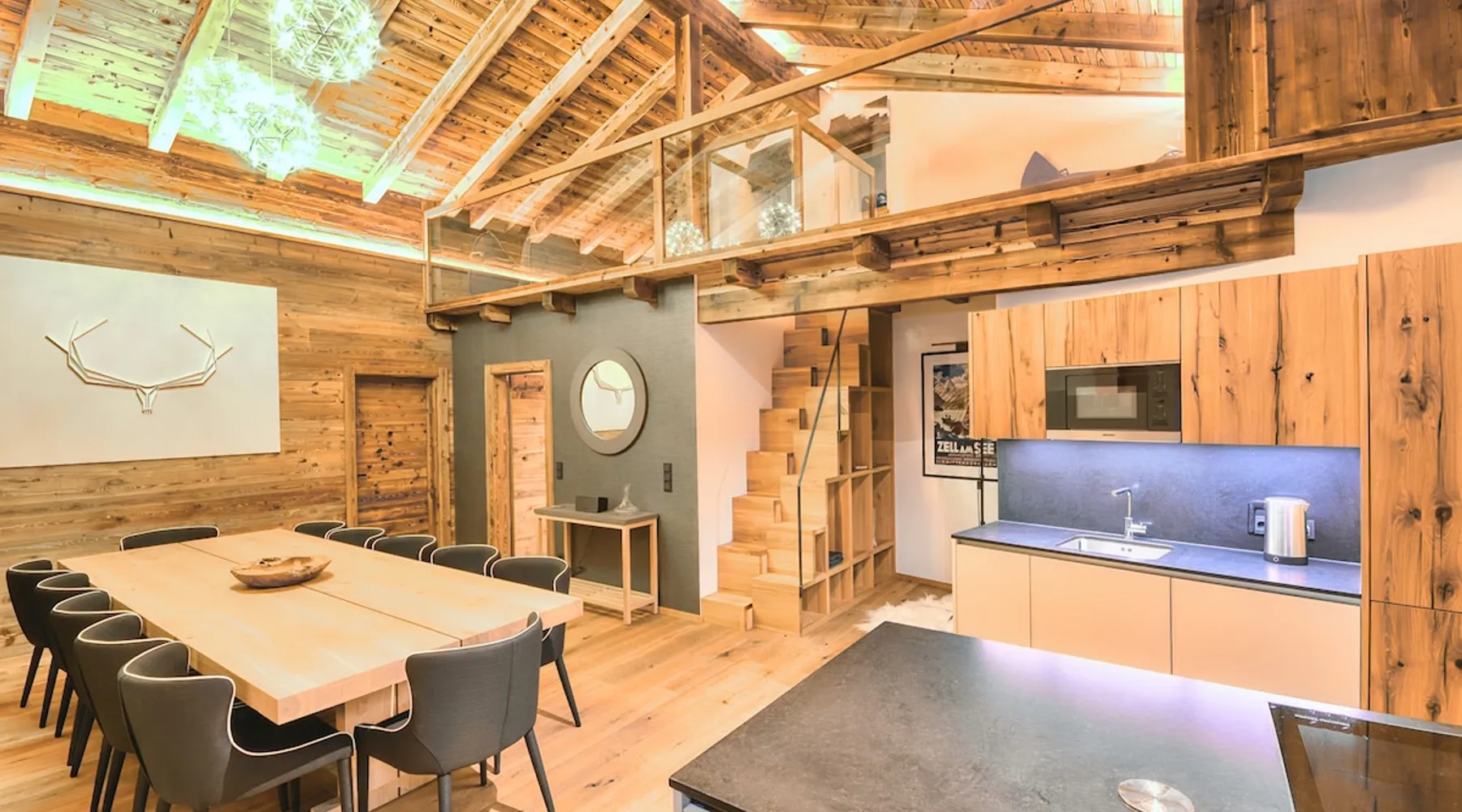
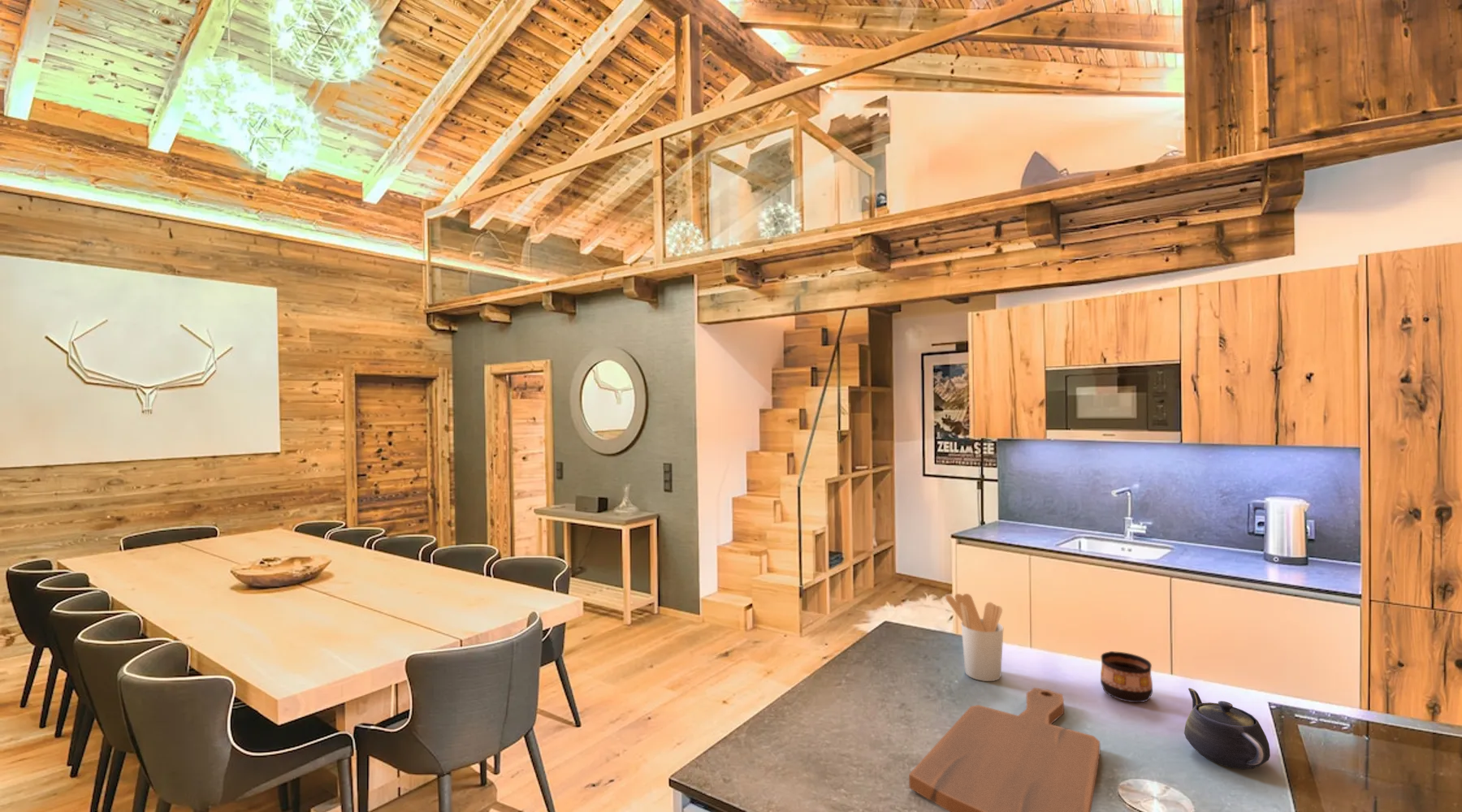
+ cutting board [908,687,1101,812]
+ utensil holder [945,593,1004,682]
+ teapot [1183,687,1271,770]
+ cup [1100,650,1153,703]
